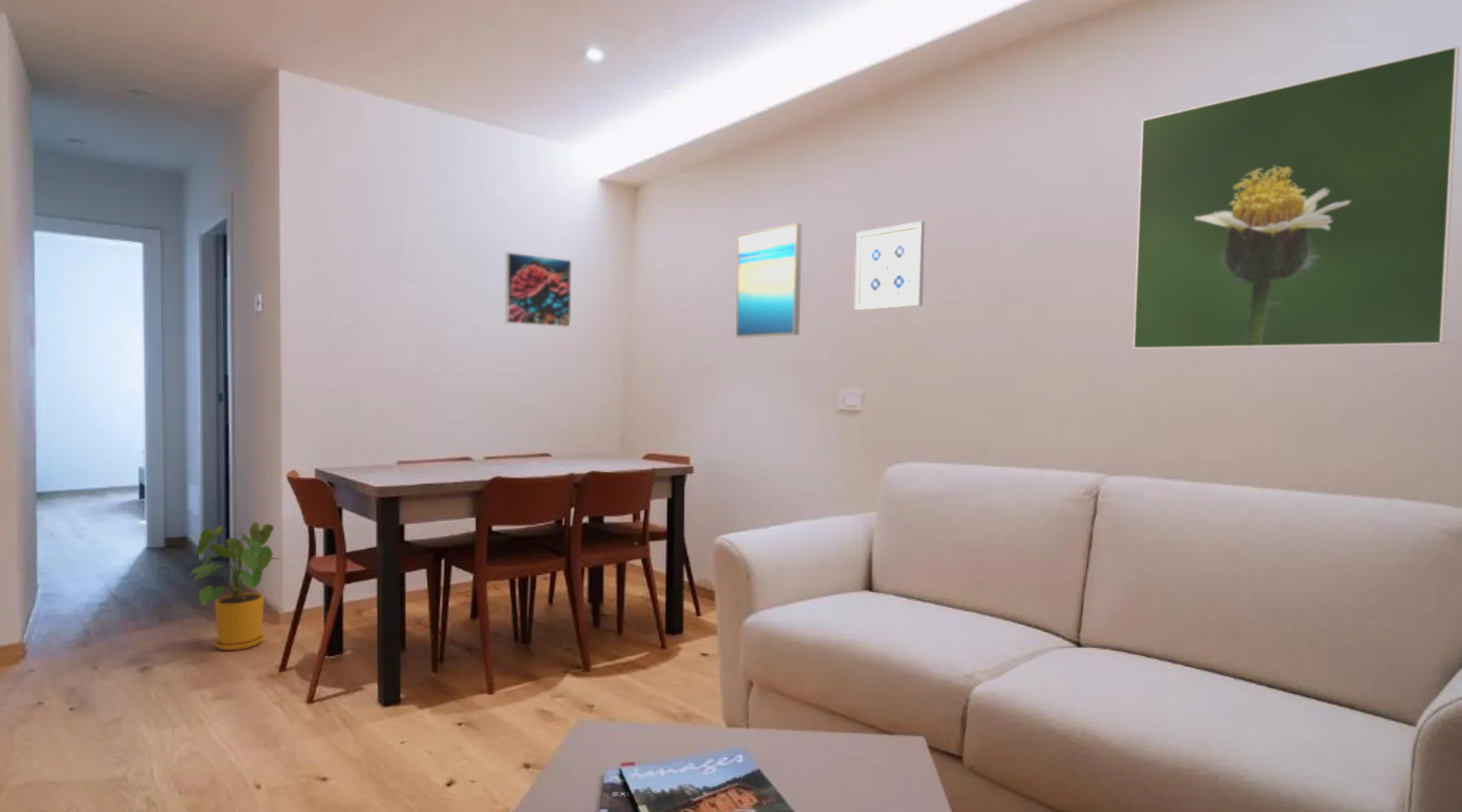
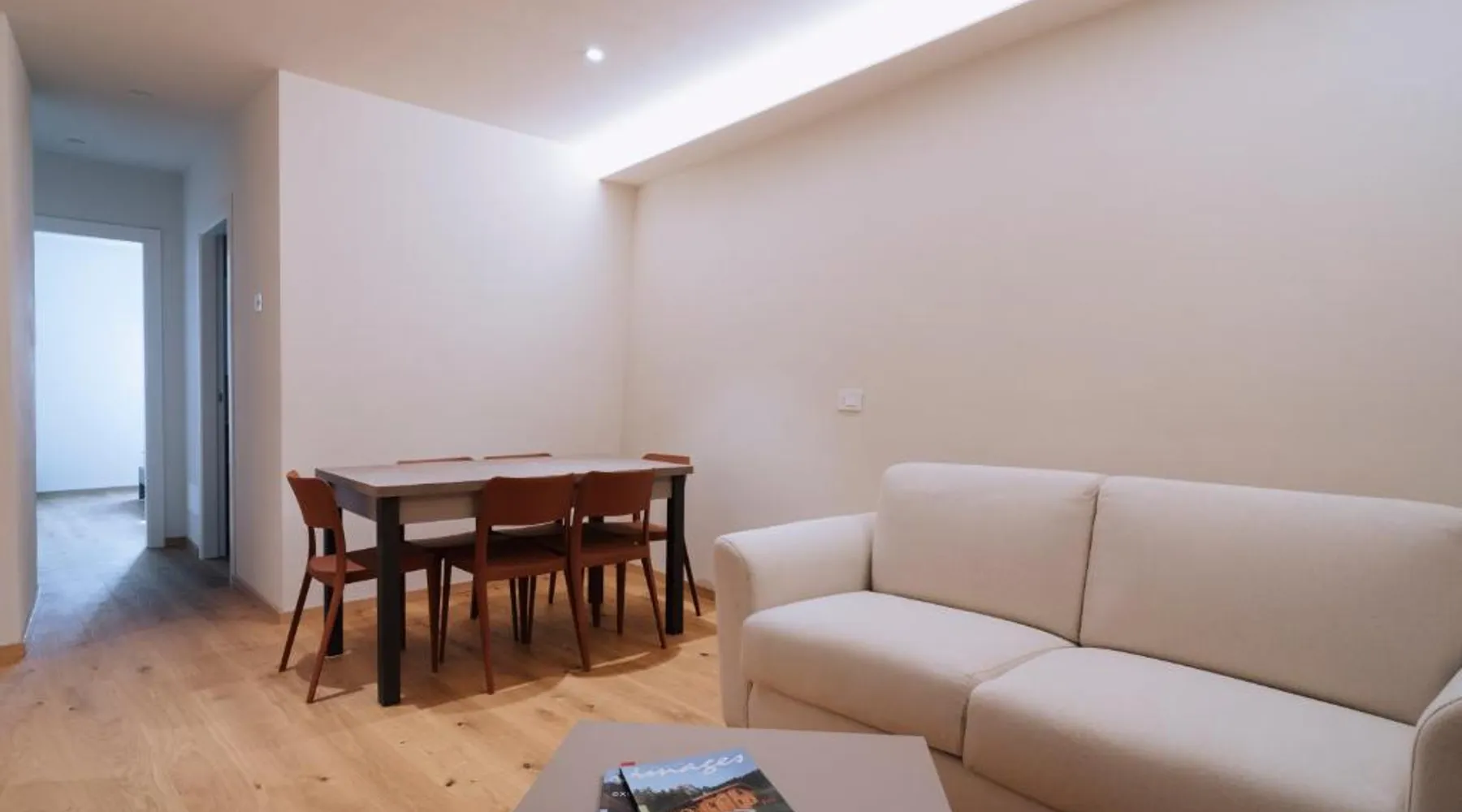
- wall art [854,220,926,311]
- wall art [735,222,802,339]
- house plant [188,521,286,651]
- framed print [1132,45,1460,350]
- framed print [504,252,572,328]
